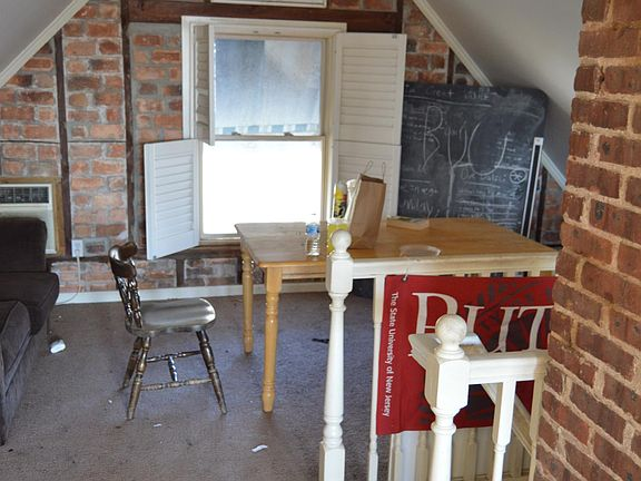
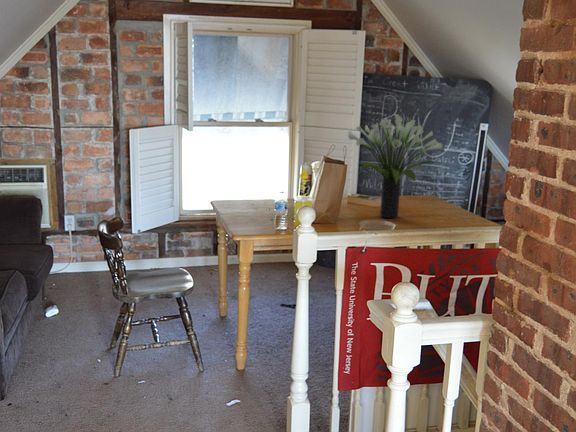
+ potted plant [347,113,444,219]
